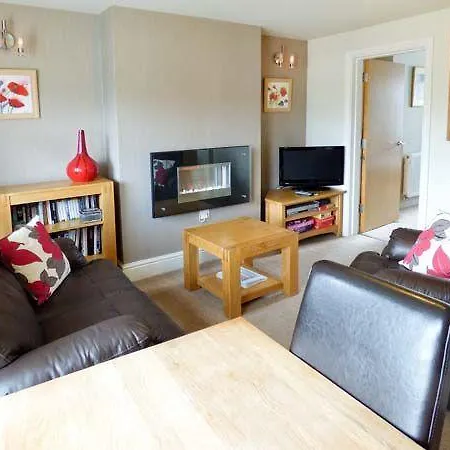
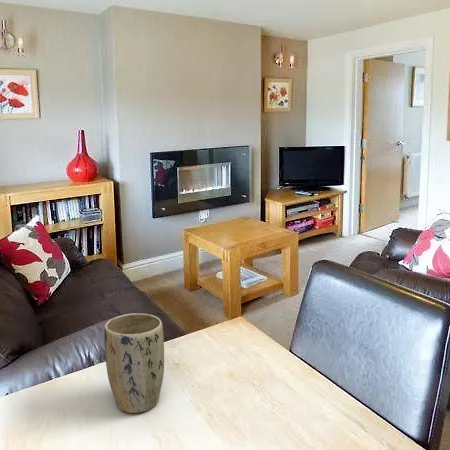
+ plant pot [103,312,165,414]
